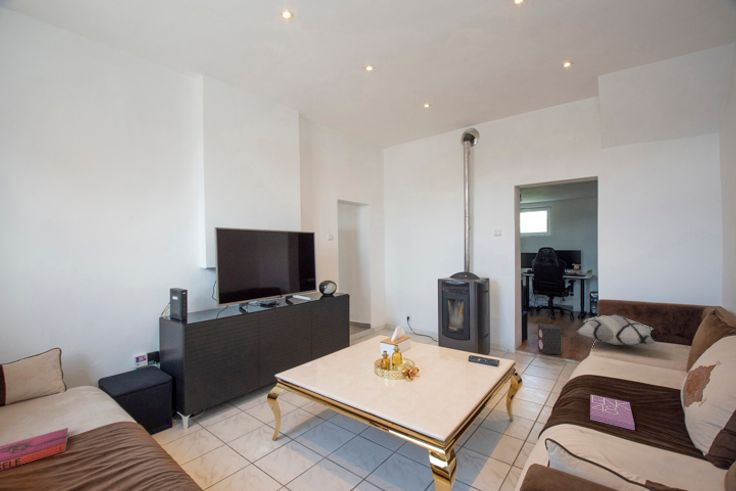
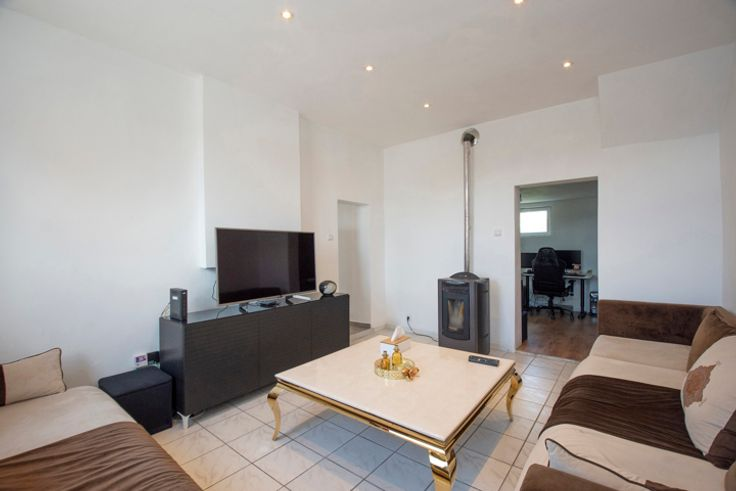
- decorative pillow [575,314,657,346]
- speaker [537,323,562,355]
- book [589,393,636,431]
- hardback book [0,427,69,472]
